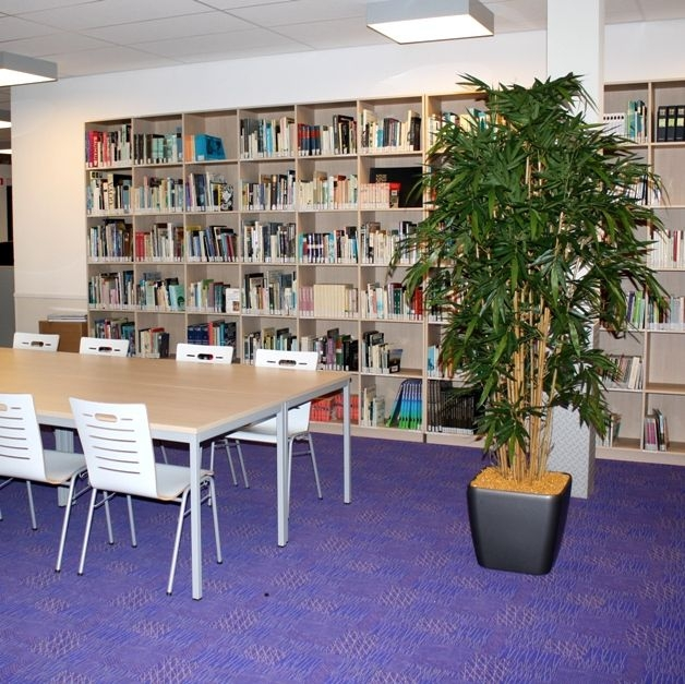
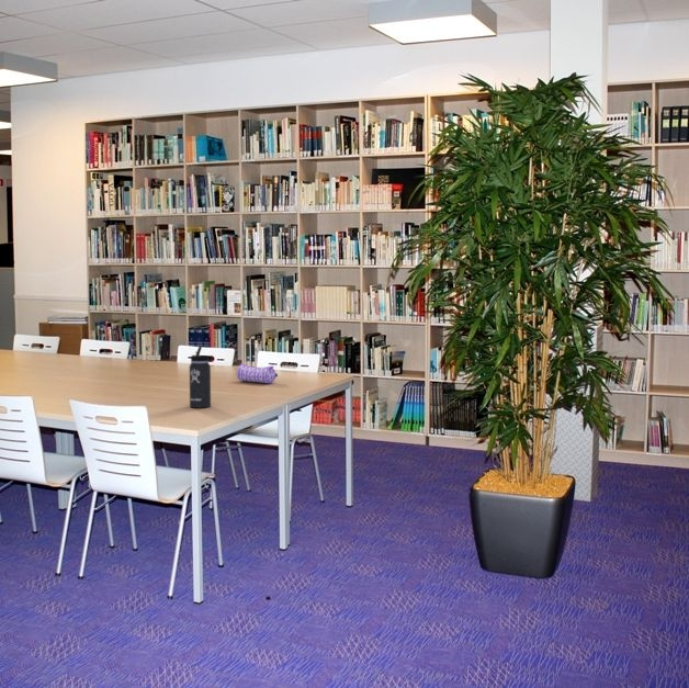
+ pencil case [236,363,279,384]
+ thermos bottle [189,346,215,408]
